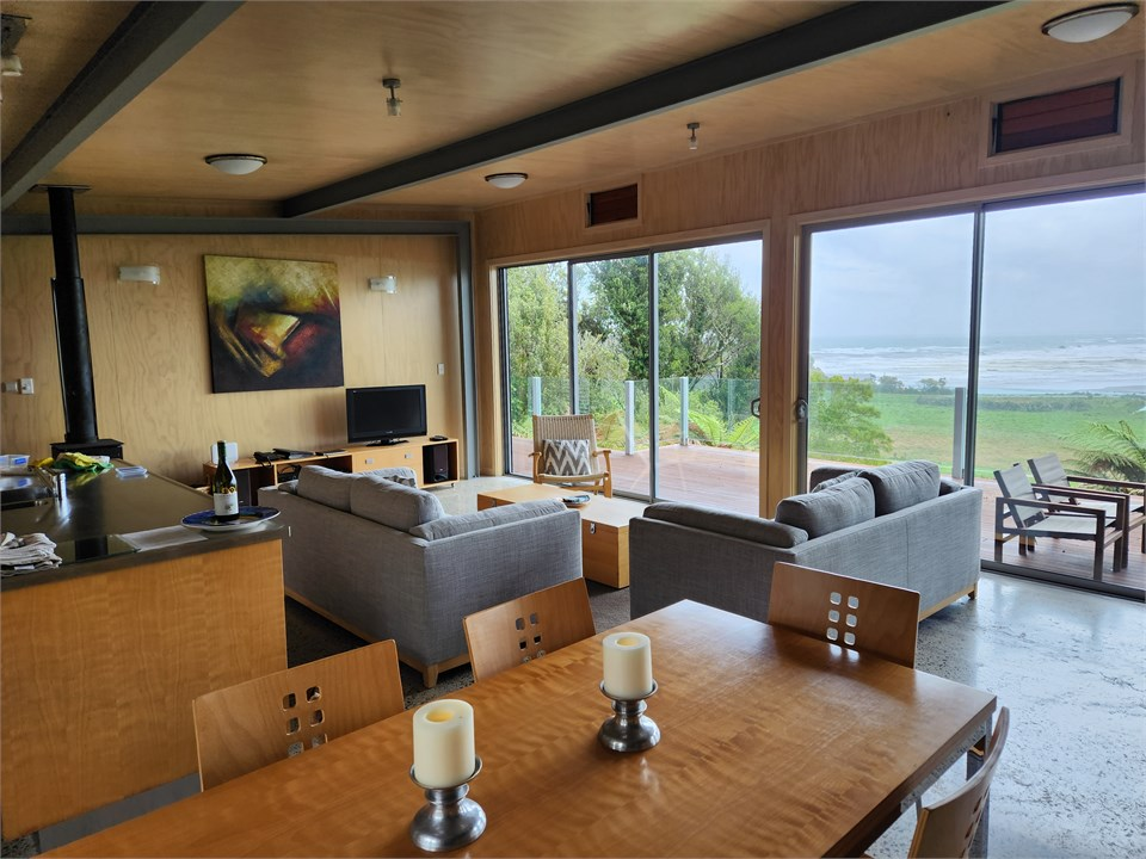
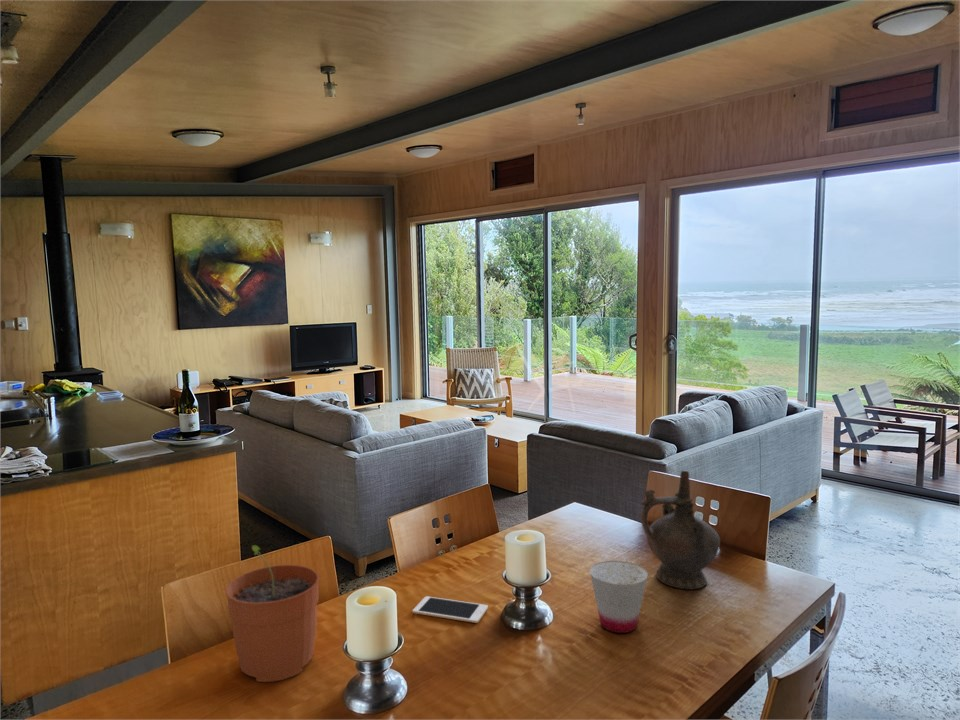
+ plant pot [225,544,320,683]
+ cup [589,560,649,634]
+ ceremonial vessel [640,470,721,591]
+ cell phone [412,596,489,624]
